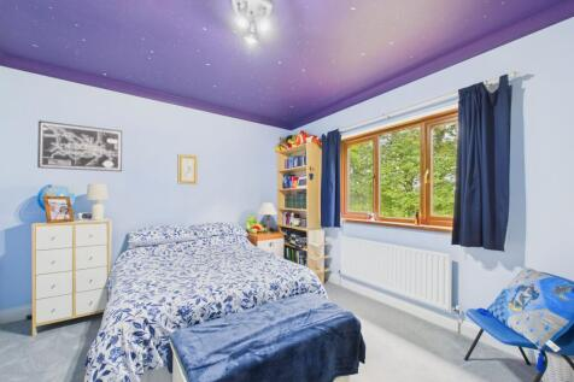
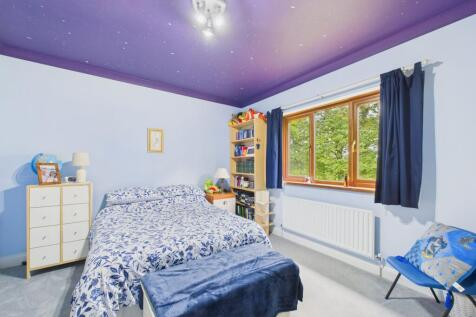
- wall art [36,119,123,172]
